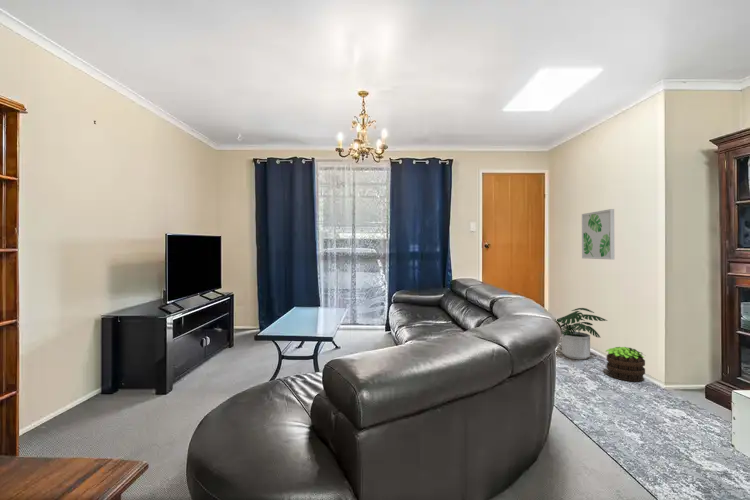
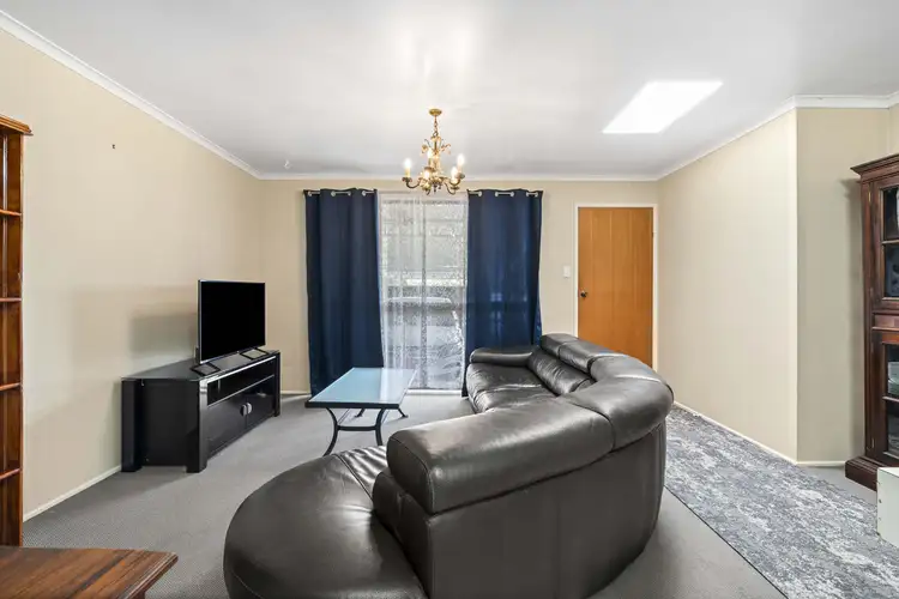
- potted plant [556,307,608,361]
- wall art [581,208,615,260]
- potted plant [605,346,646,383]
